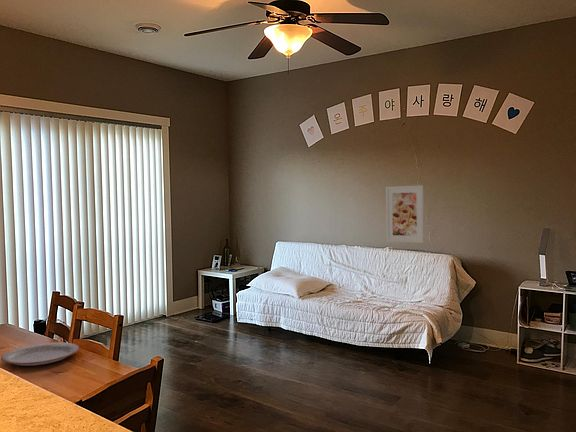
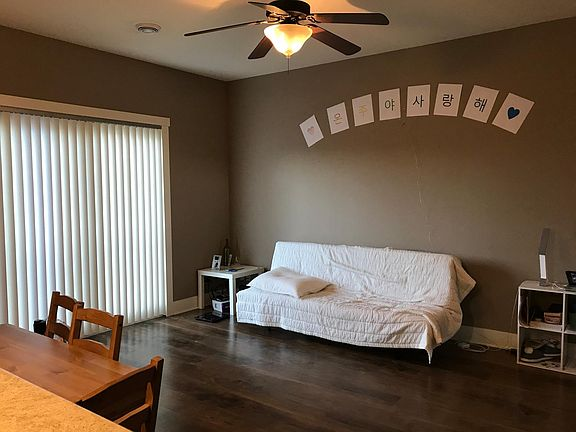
- plate [0,341,80,367]
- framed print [385,184,425,244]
